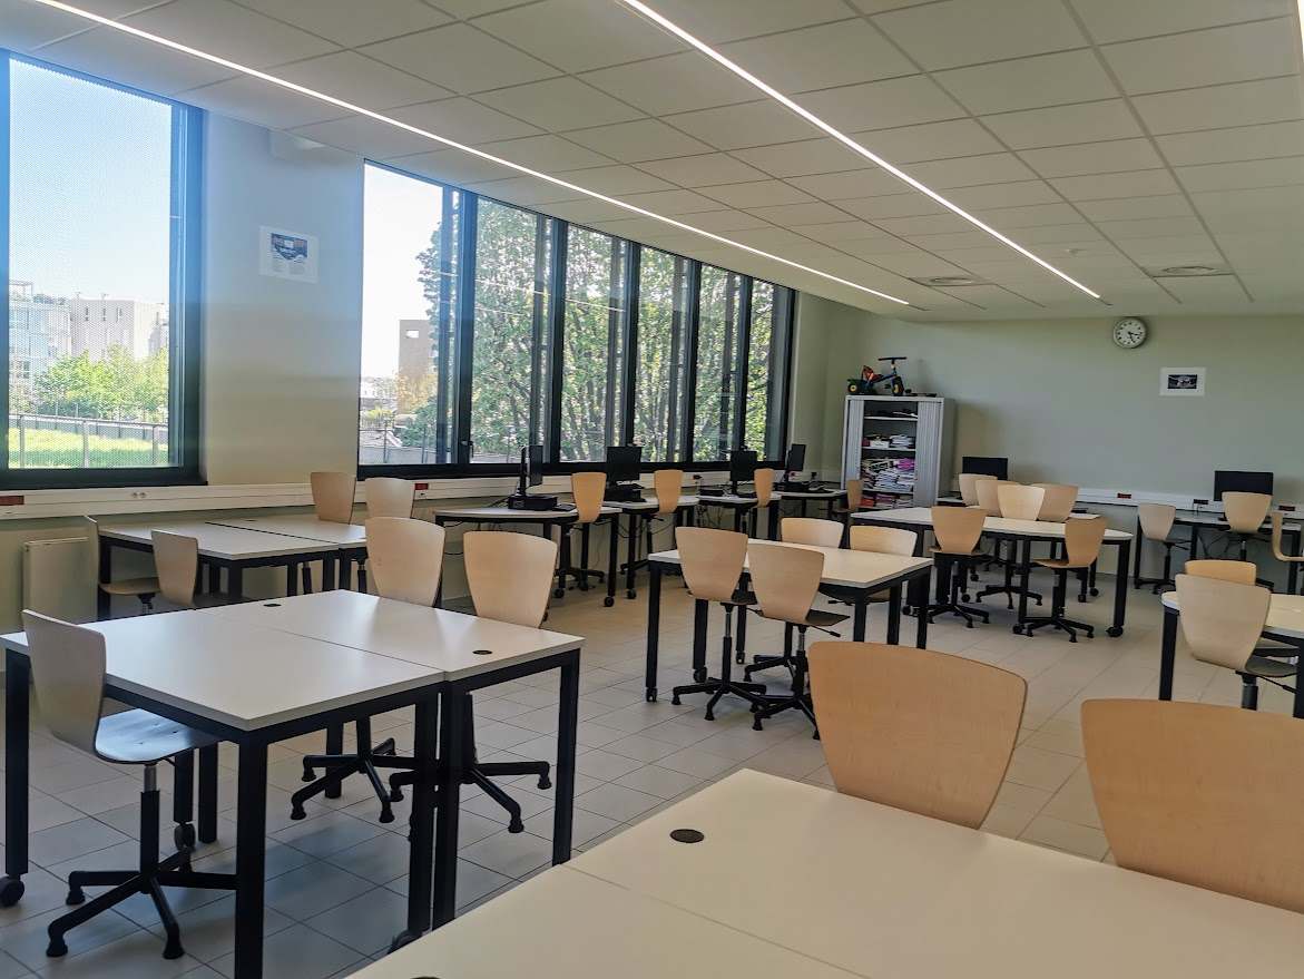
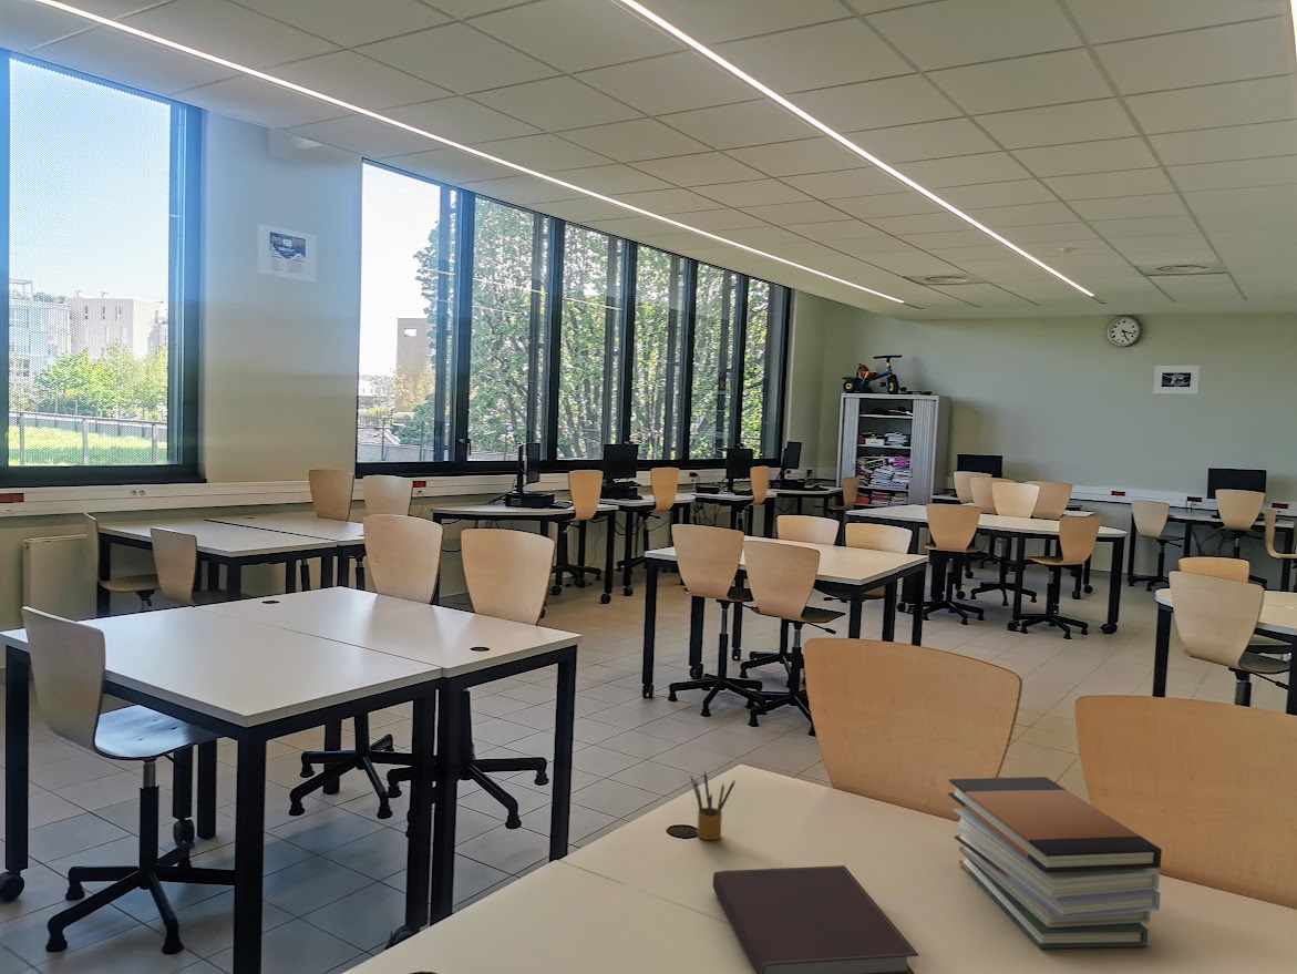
+ book stack [947,776,1163,950]
+ notebook [712,864,920,974]
+ pencil box [690,770,737,841]
